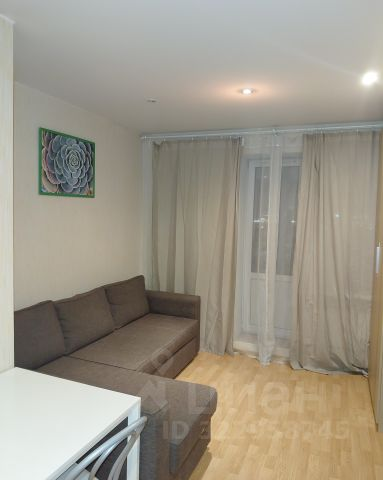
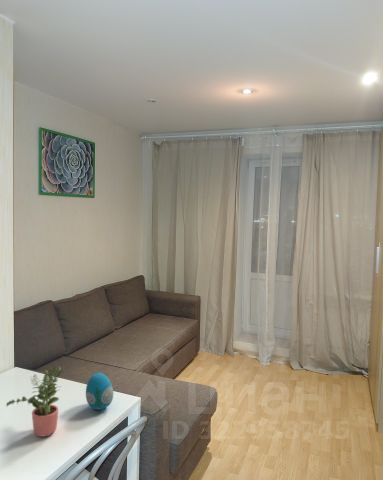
+ decorative egg [85,372,114,411]
+ potted plant [5,365,62,438]
